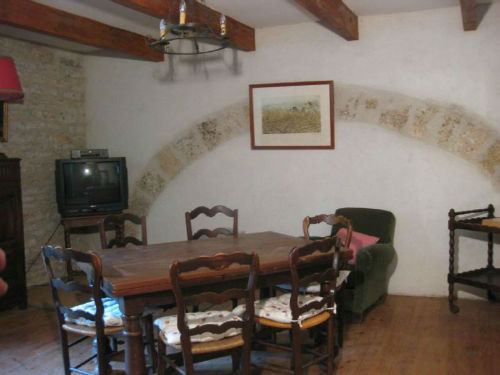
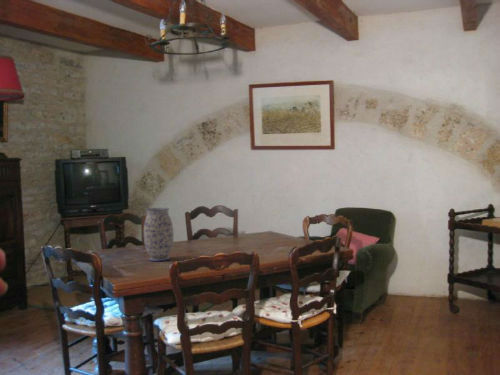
+ vase [143,207,175,262]
